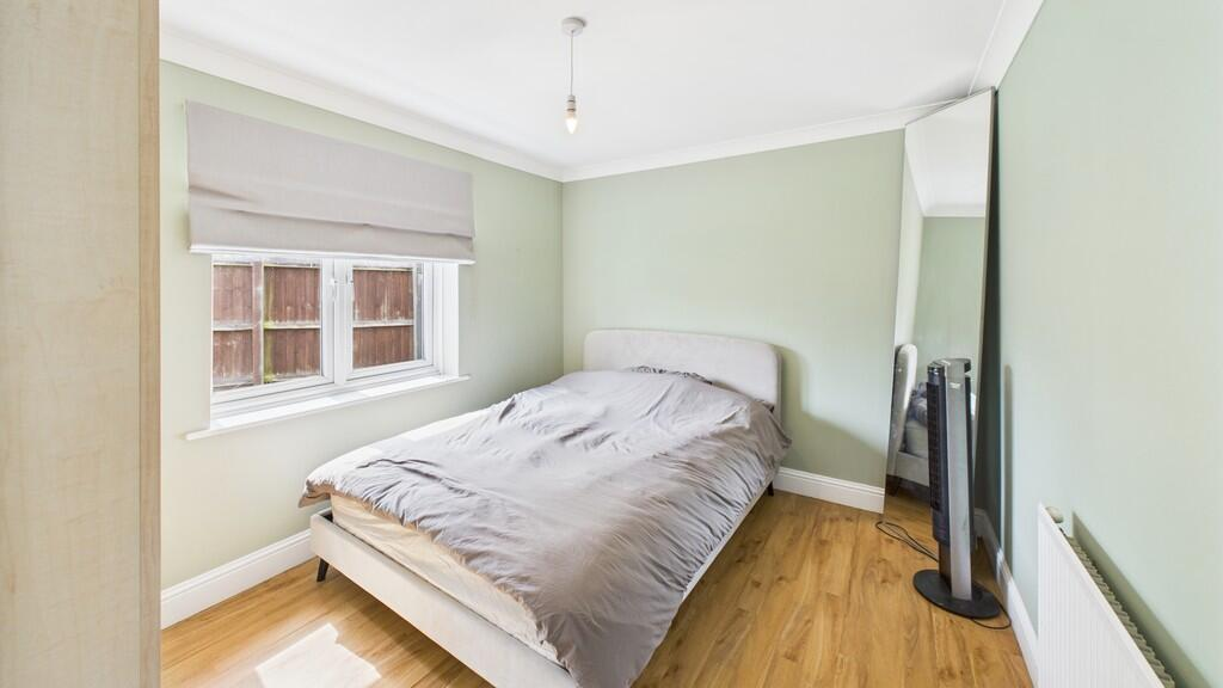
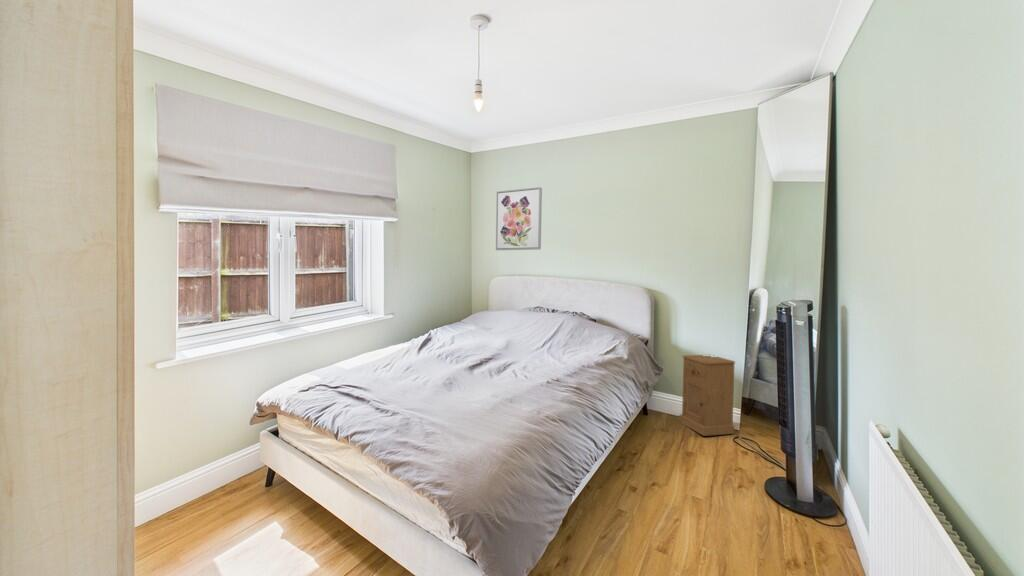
+ nightstand [678,354,736,437]
+ wall art [495,186,543,251]
